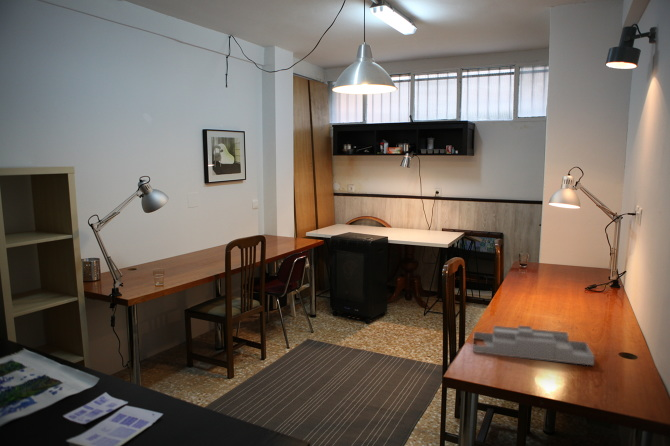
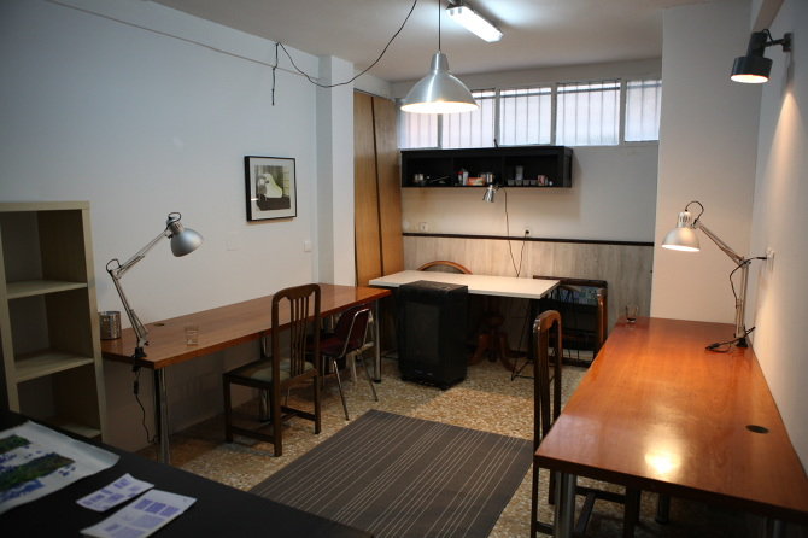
- desk organizer [472,324,595,366]
